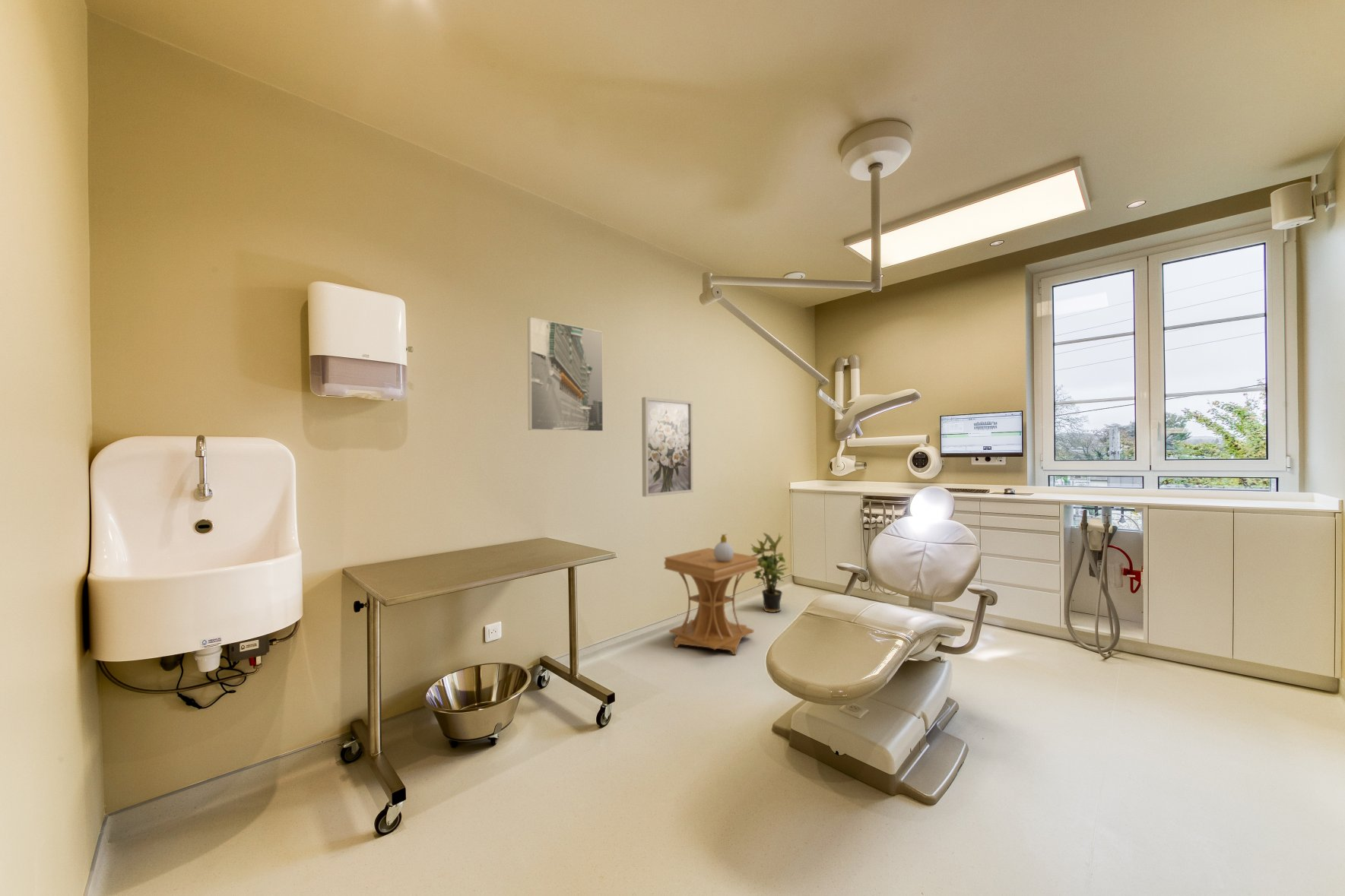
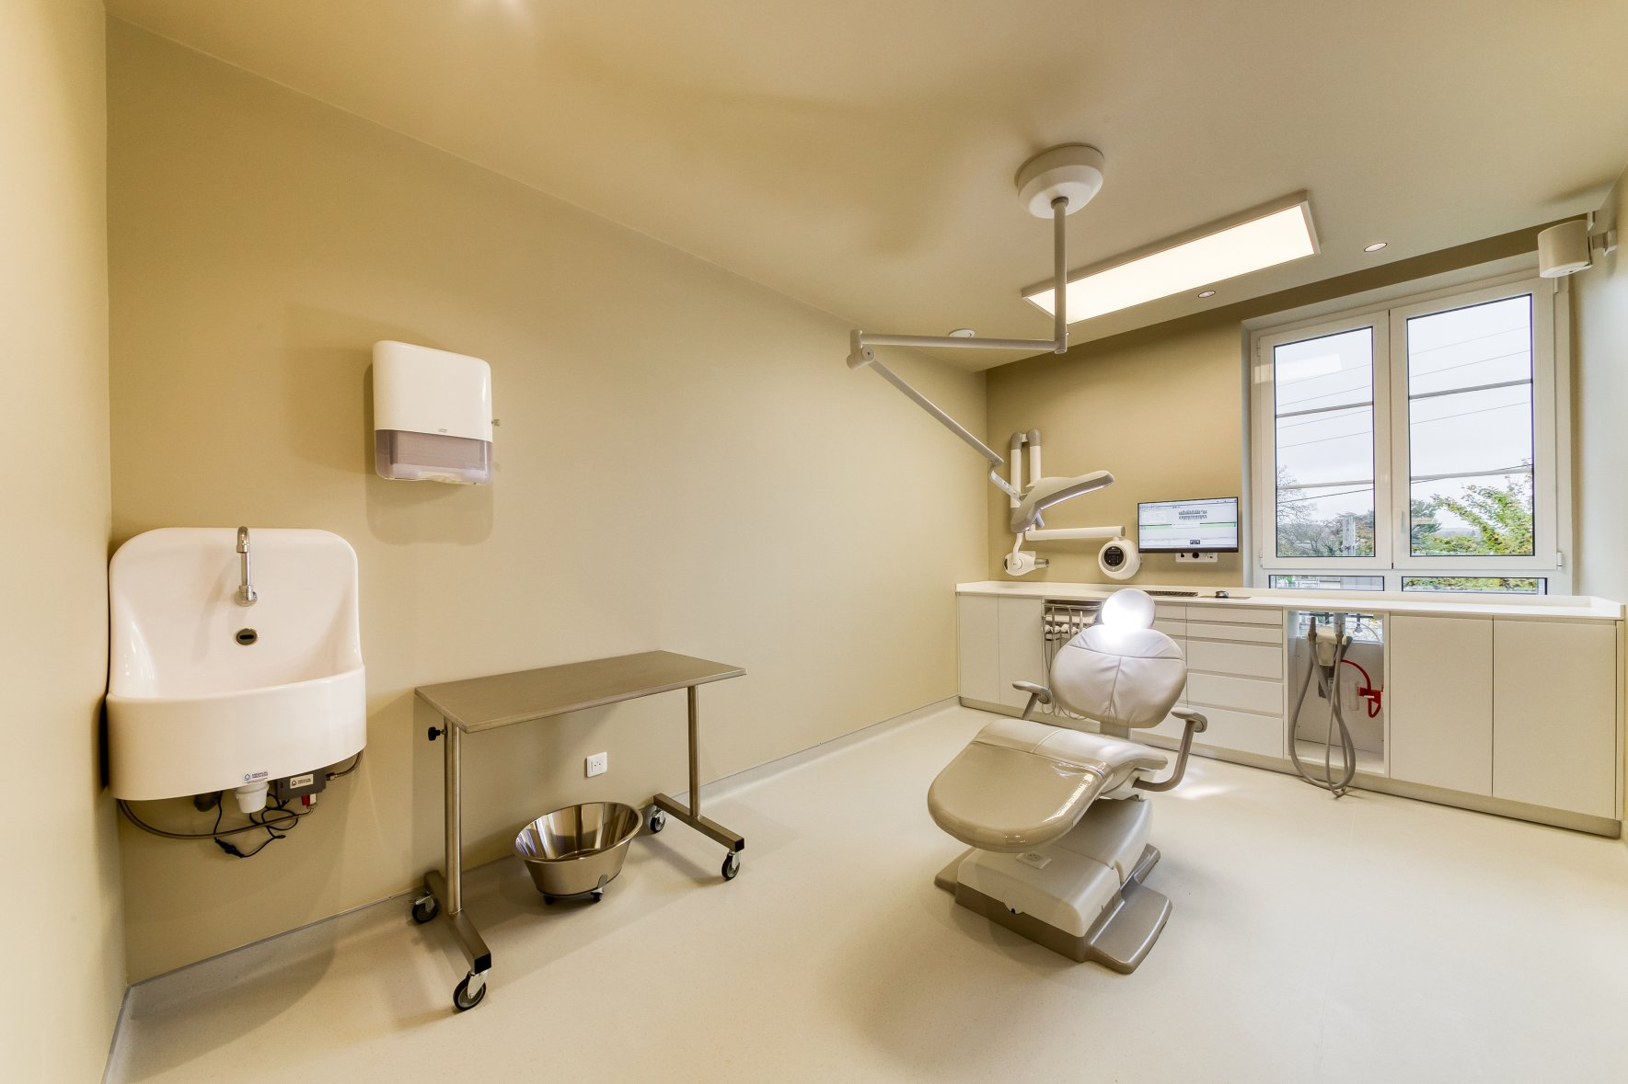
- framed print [527,316,604,432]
- wall art [641,396,694,498]
- potted plant [750,532,789,613]
- soap bottle [714,533,734,562]
- side table [664,547,759,655]
